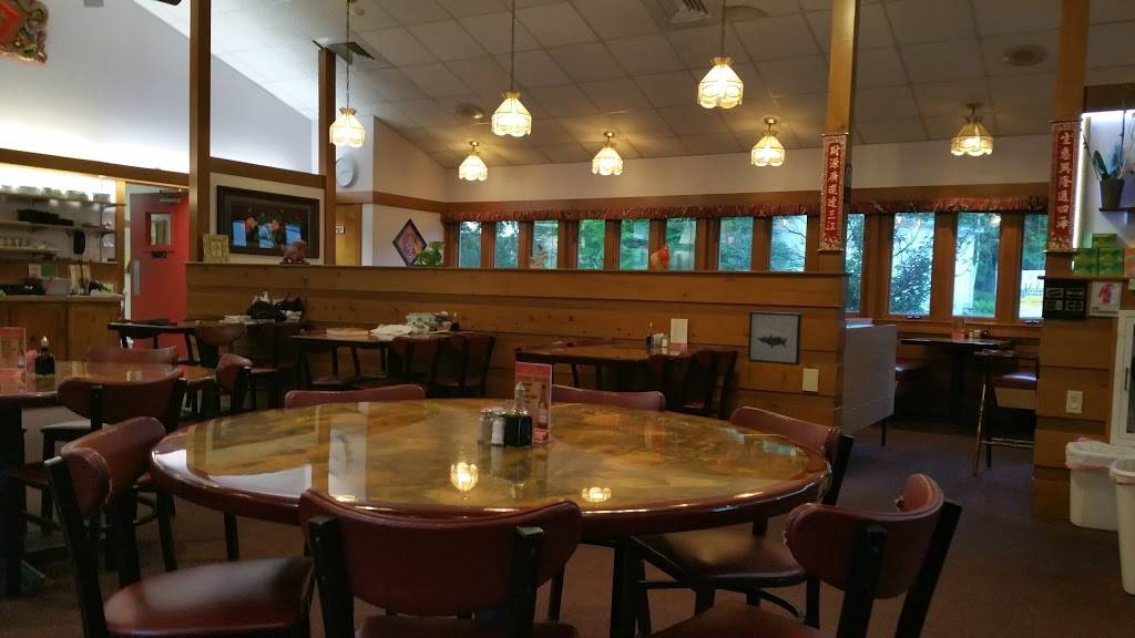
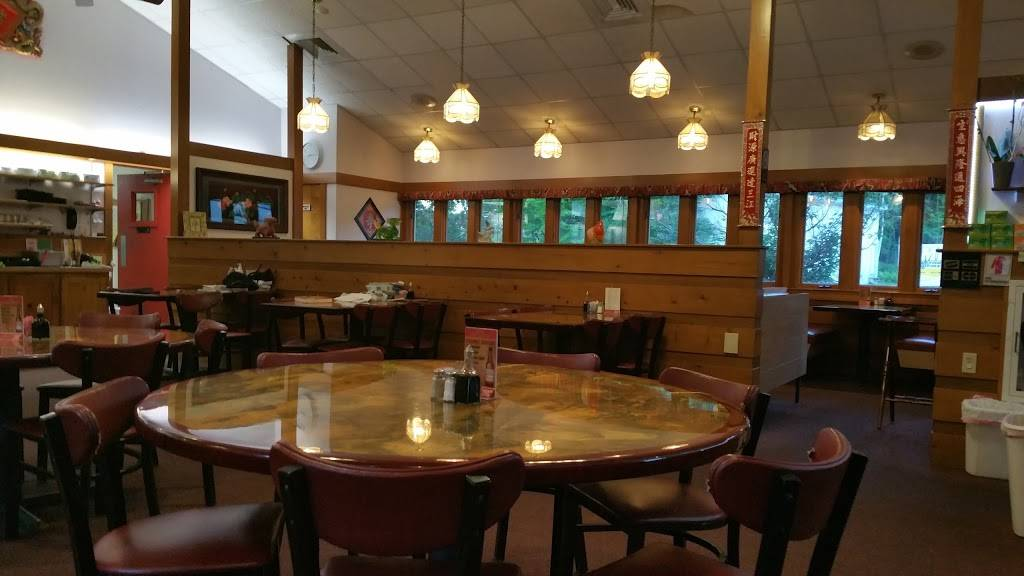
- wall art [747,310,802,367]
